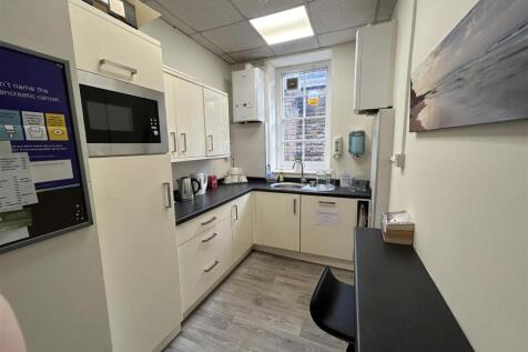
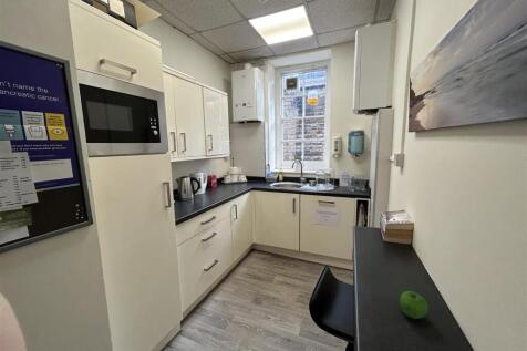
+ apple [399,290,430,320]
